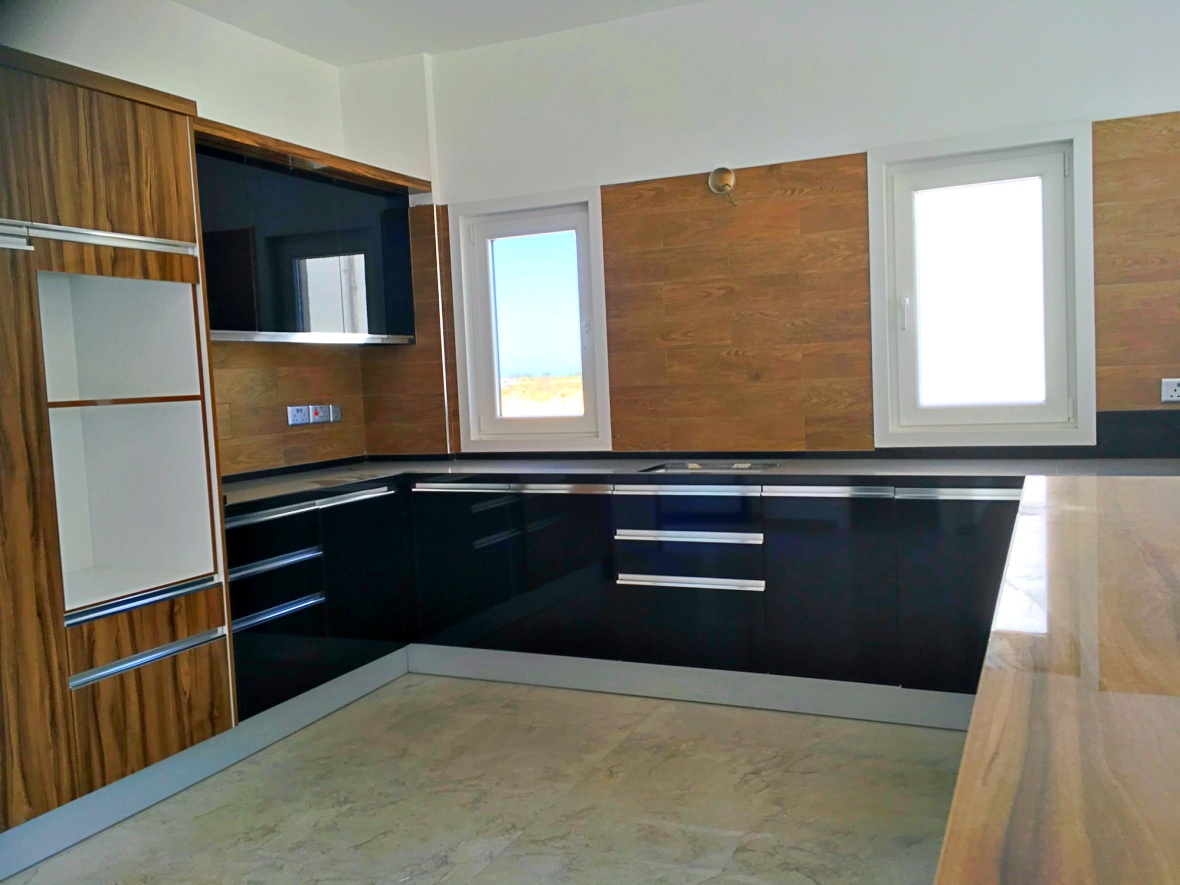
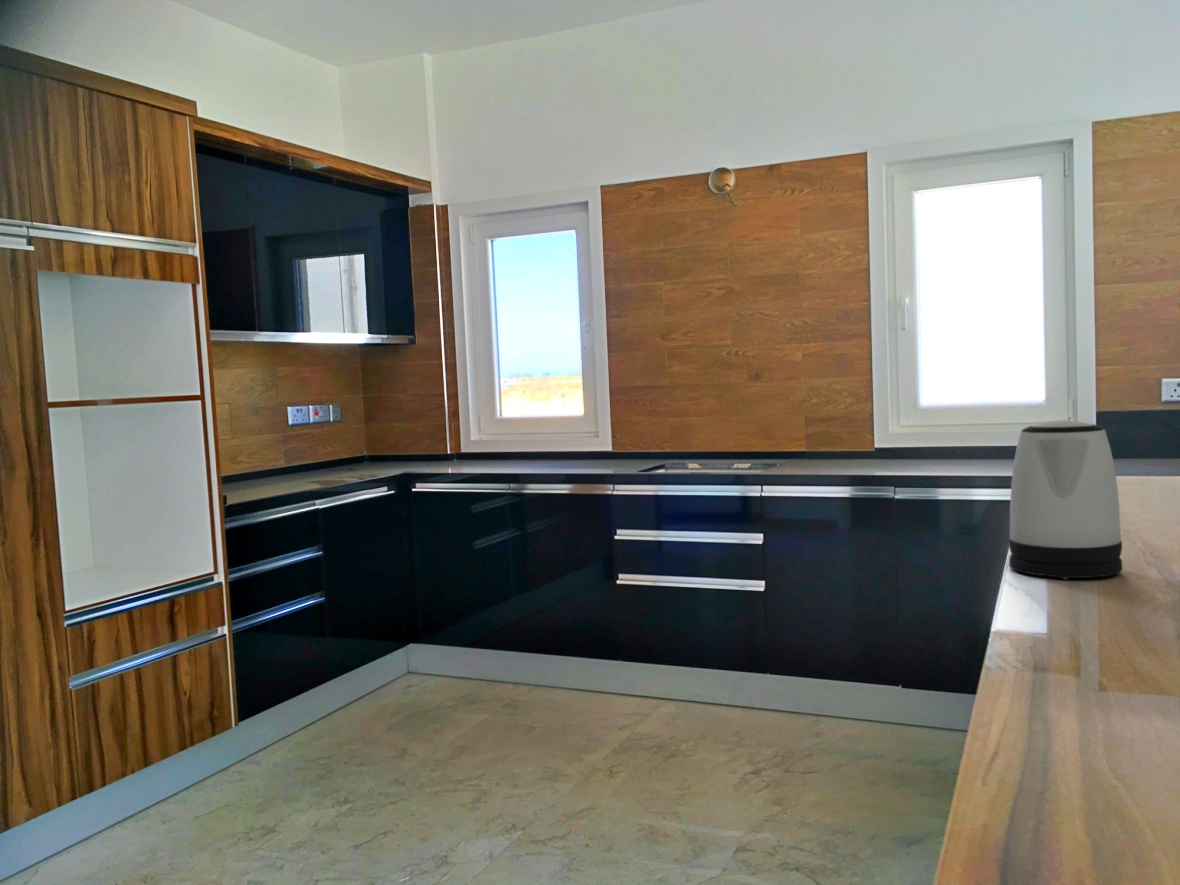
+ kettle [1008,419,1124,580]
